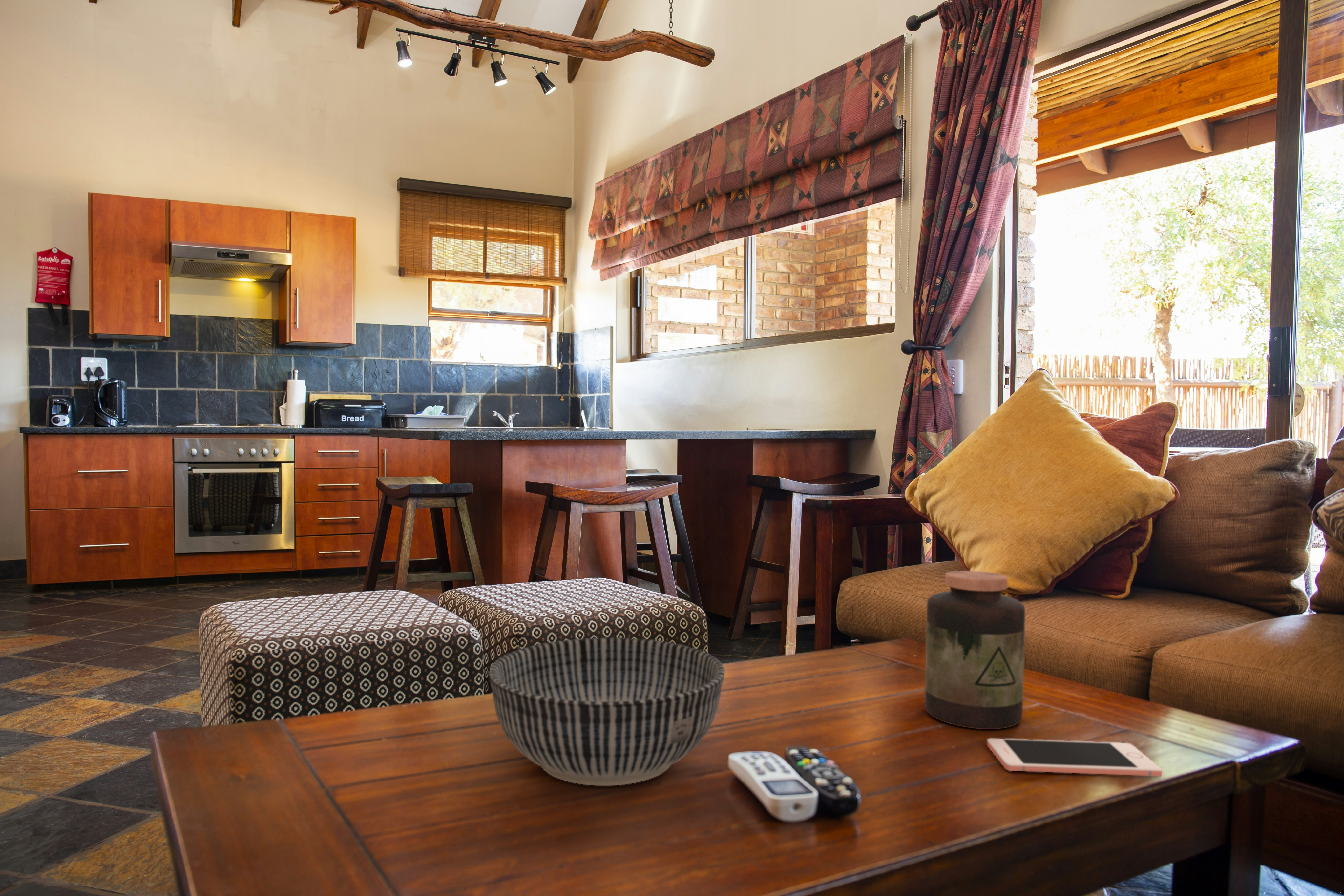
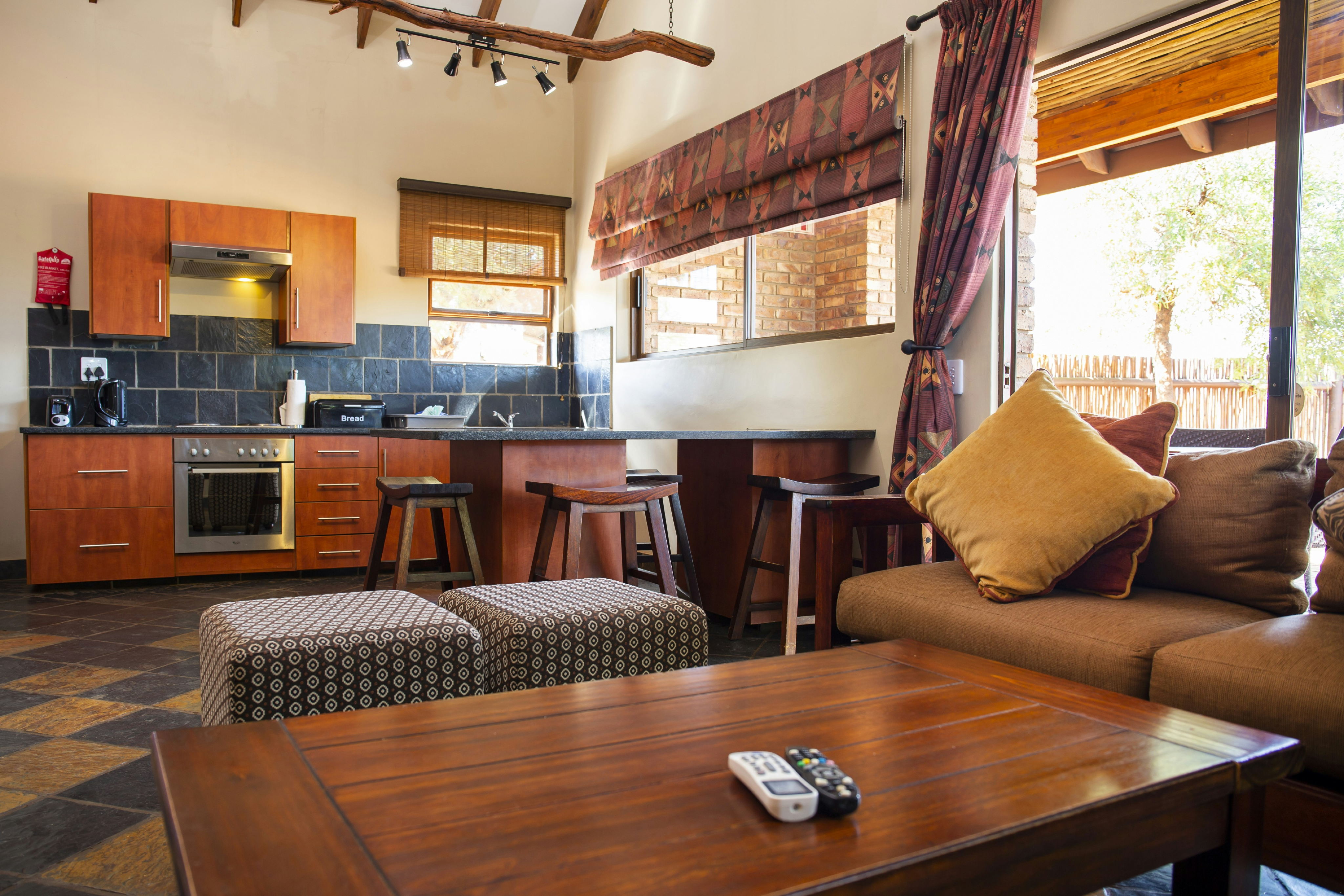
- jar [925,570,1025,730]
- cell phone [987,738,1163,777]
- bowl [489,637,725,786]
